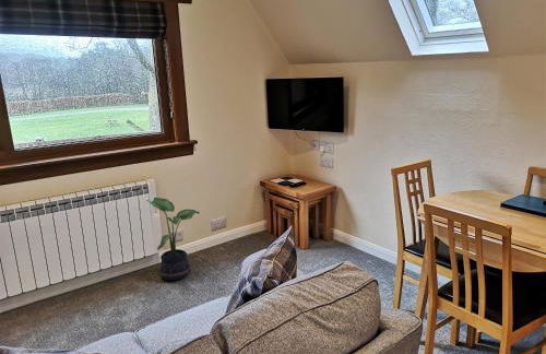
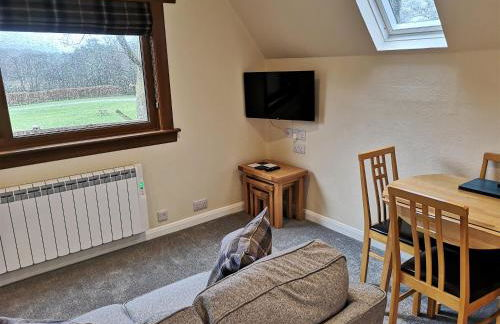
- potted plant [146,197,200,281]
